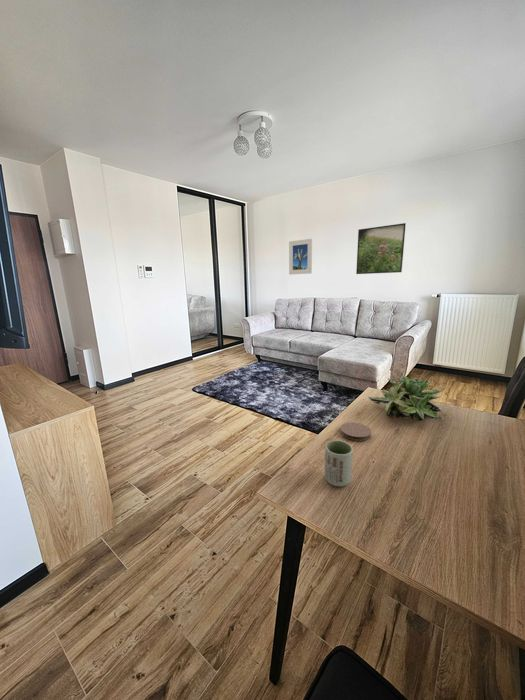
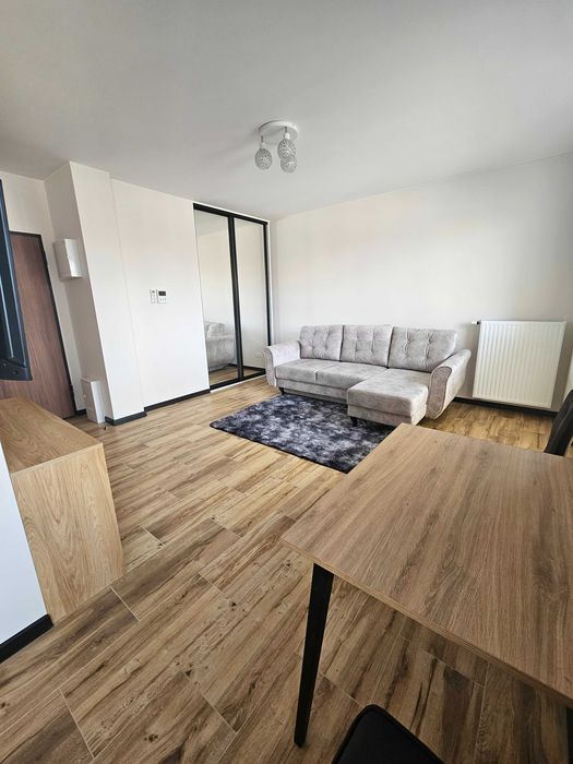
- cup [324,439,354,487]
- coaster [340,421,372,442]
- succulent plant [368,375,445,422]
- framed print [355,222,407,275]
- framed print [288,238,313,275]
